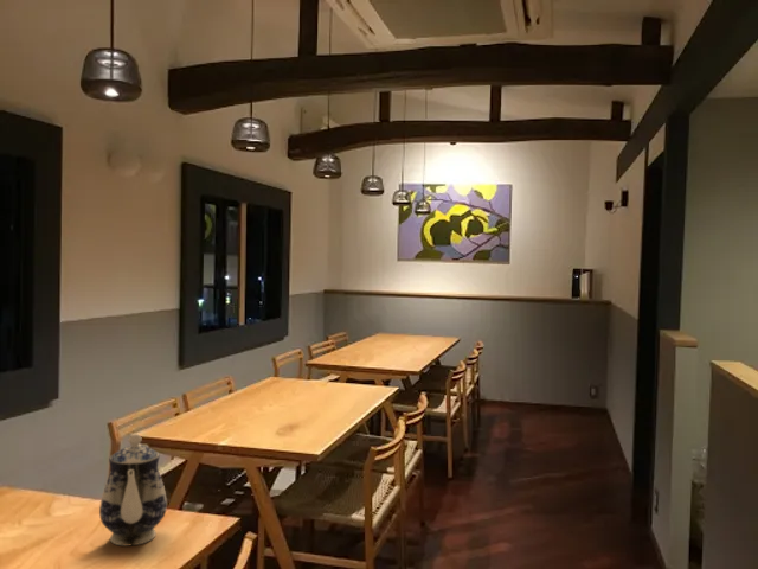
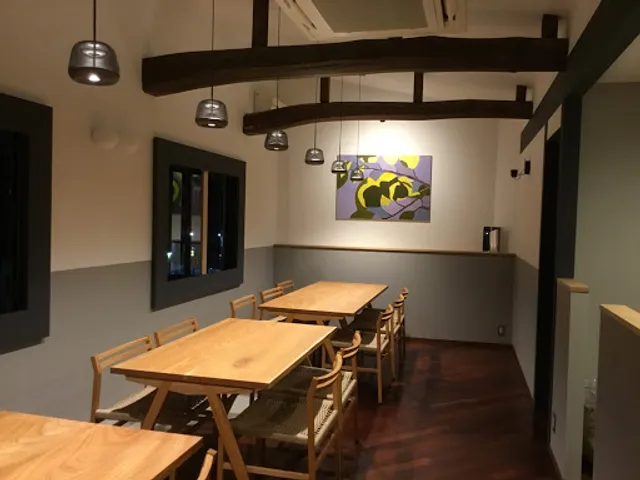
- teapot [98,433,168,548]
